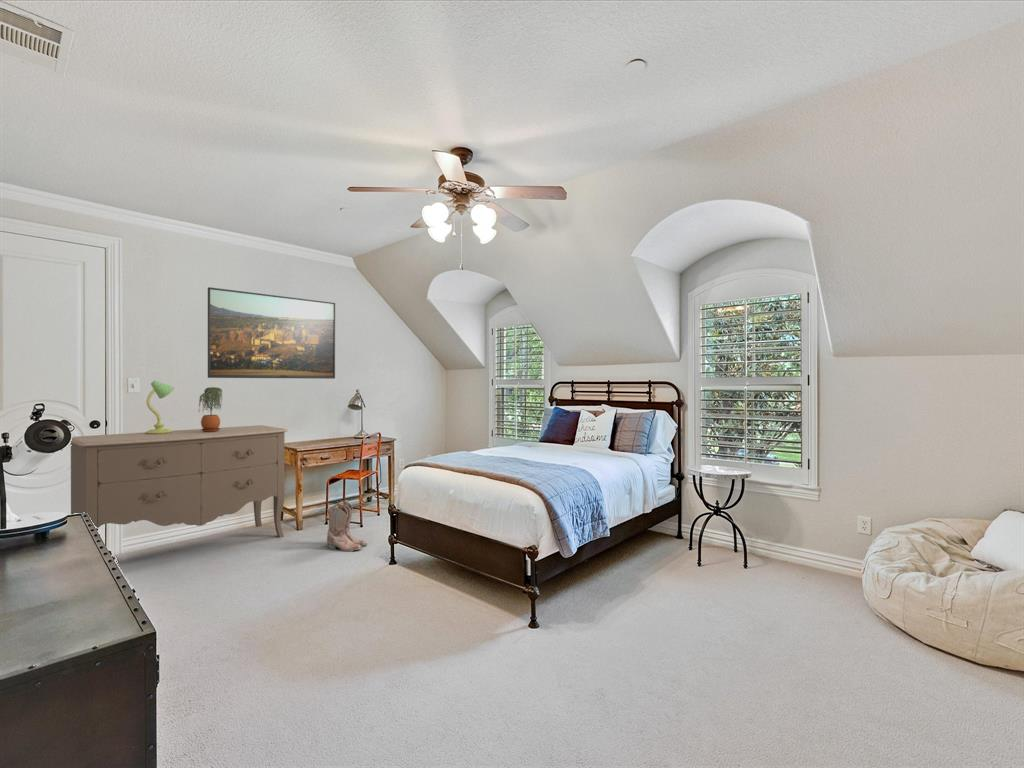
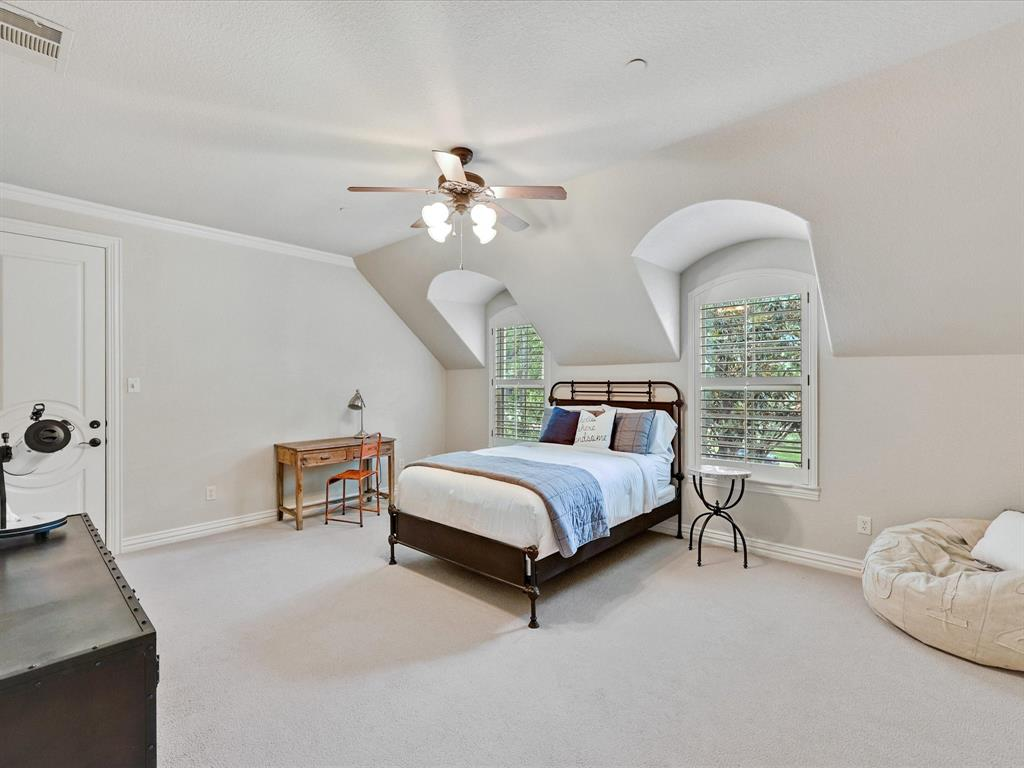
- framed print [207,286,336,380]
- dresser [70,424,288,538]
- potted plant [197,386,223,432]
- boots [326,499,368,552]
- table lamp [145,380,175,434]
